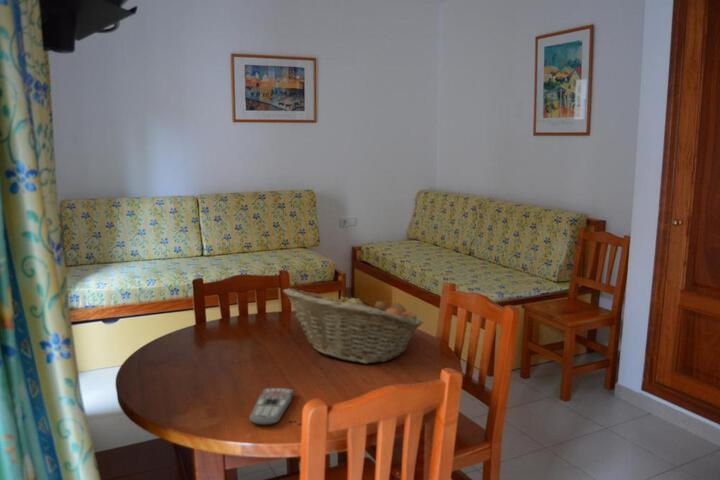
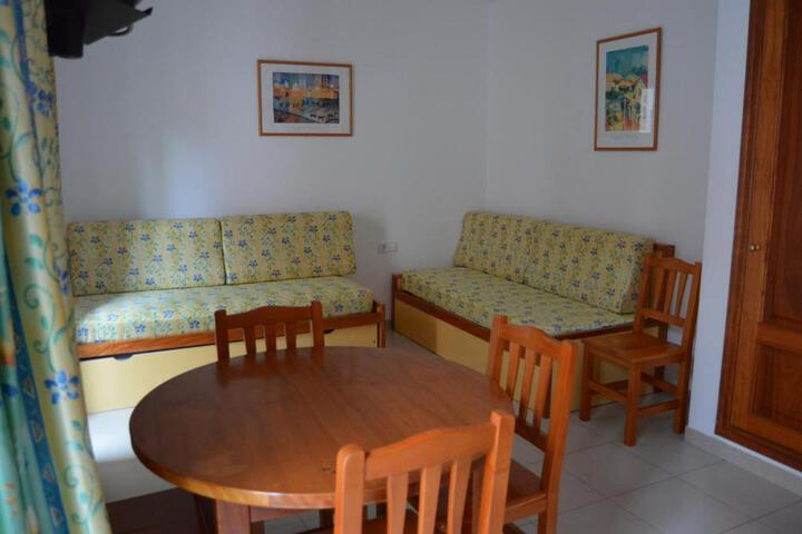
- remote control [249,387,295,426]
- fruit basket [282,287,424,365]
